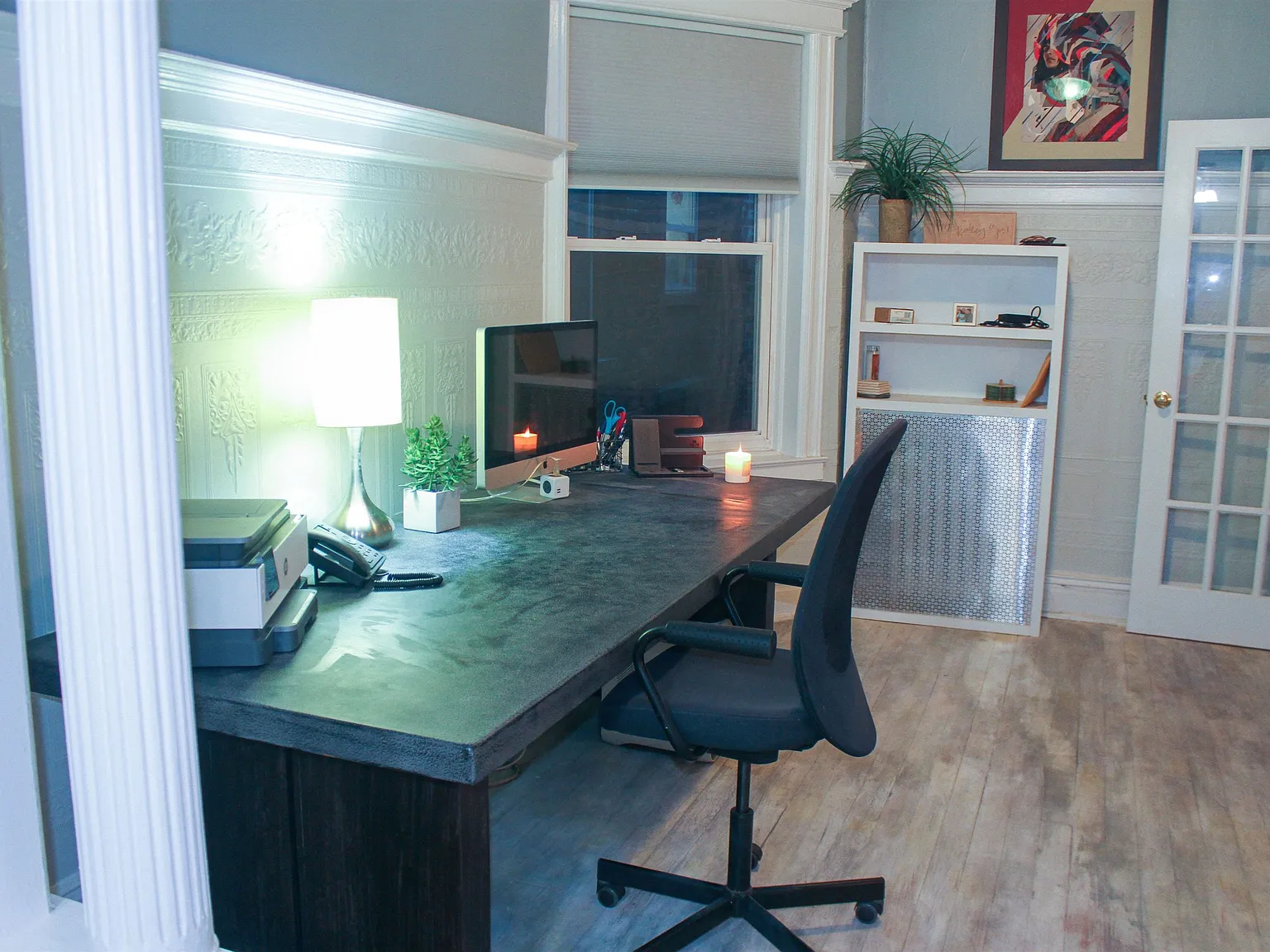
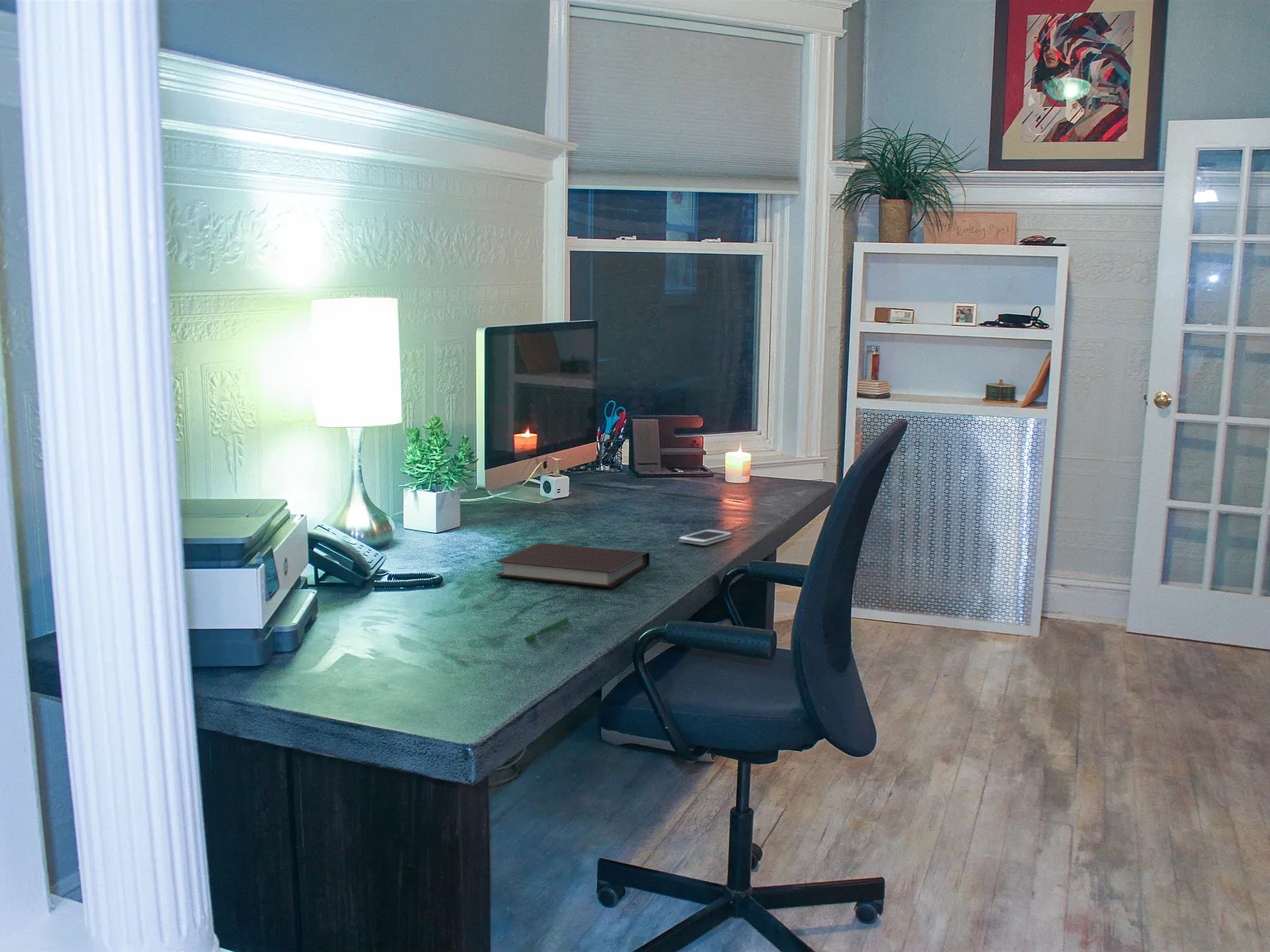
+ notebook [495,542,651,588]
+ pen [523,616,570,644]
+ smartphone [678,529,733,546]
